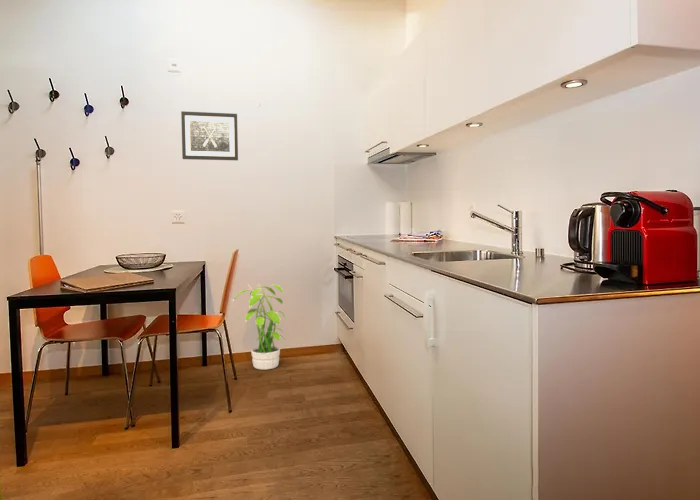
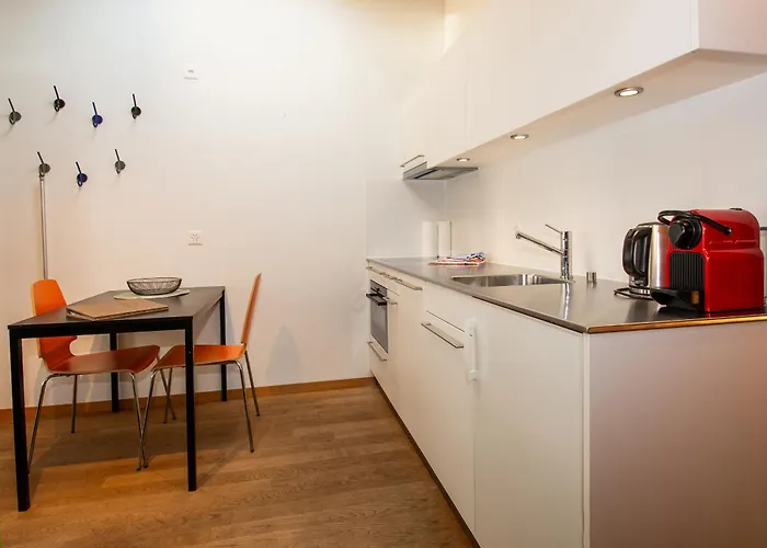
- potted plant [231,283,287,371]
- wall art [180,110,239,161]
